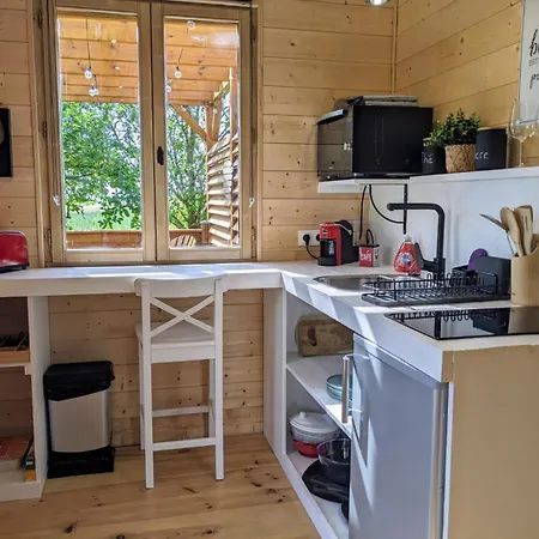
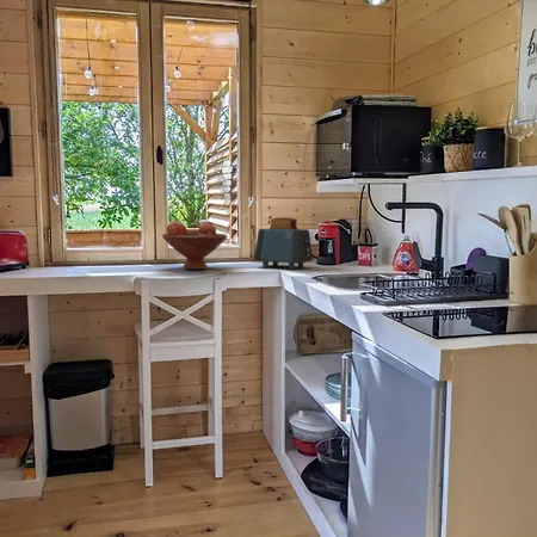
+ fruit bowl [161,220,229,271]
+ toaster [253,216,314,270]
